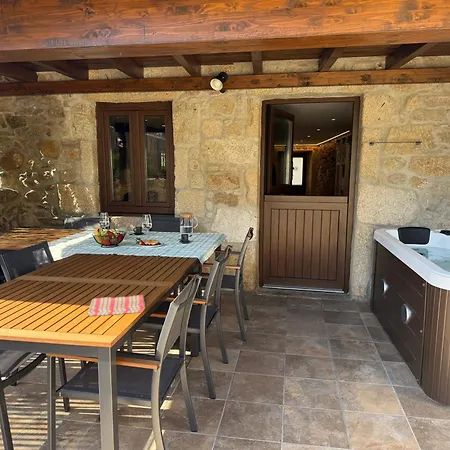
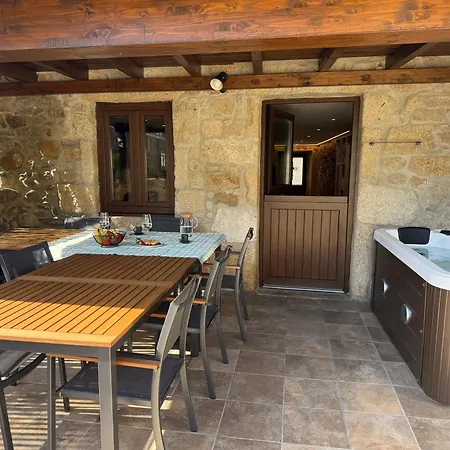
- dish towel [87,294,146,317]
